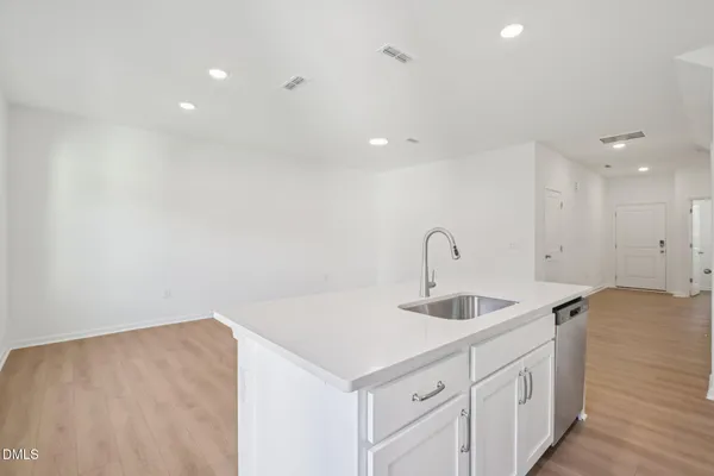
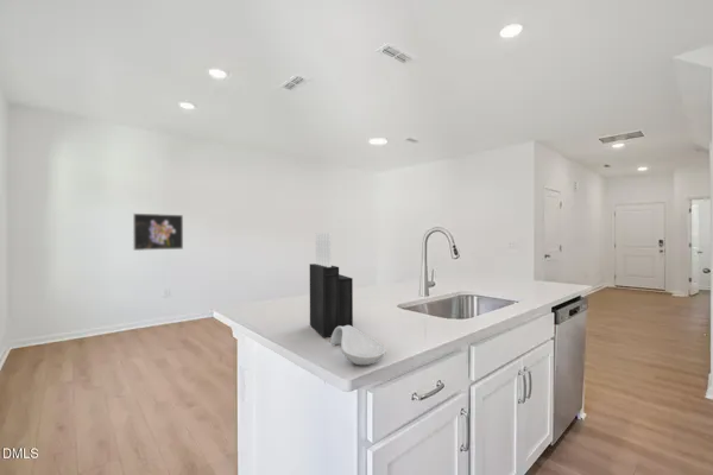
+ knife block [309,232,354,338]
+ spoon rest [329,325,386,366]
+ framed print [132,213,184,252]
